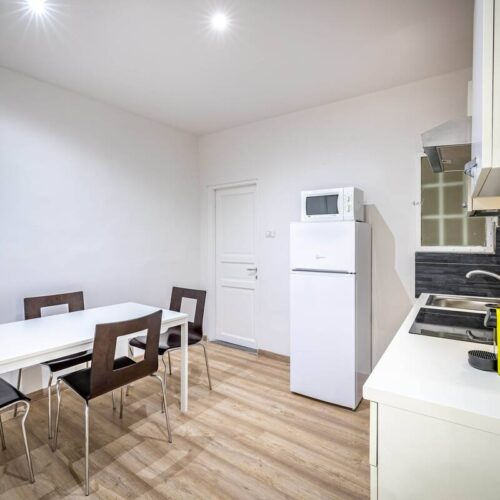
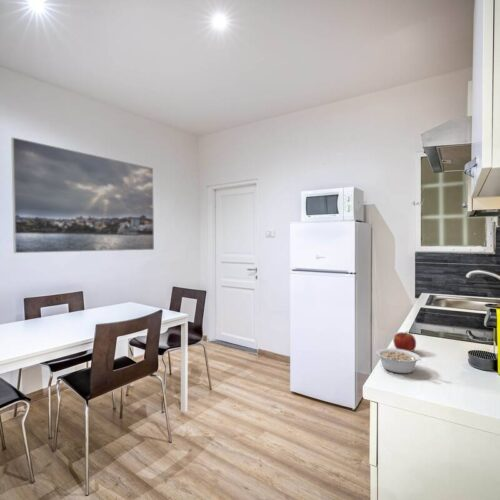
+ legume [375,348,421,374]
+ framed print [10,136,155,254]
+ fruit [392,330,417,352]
